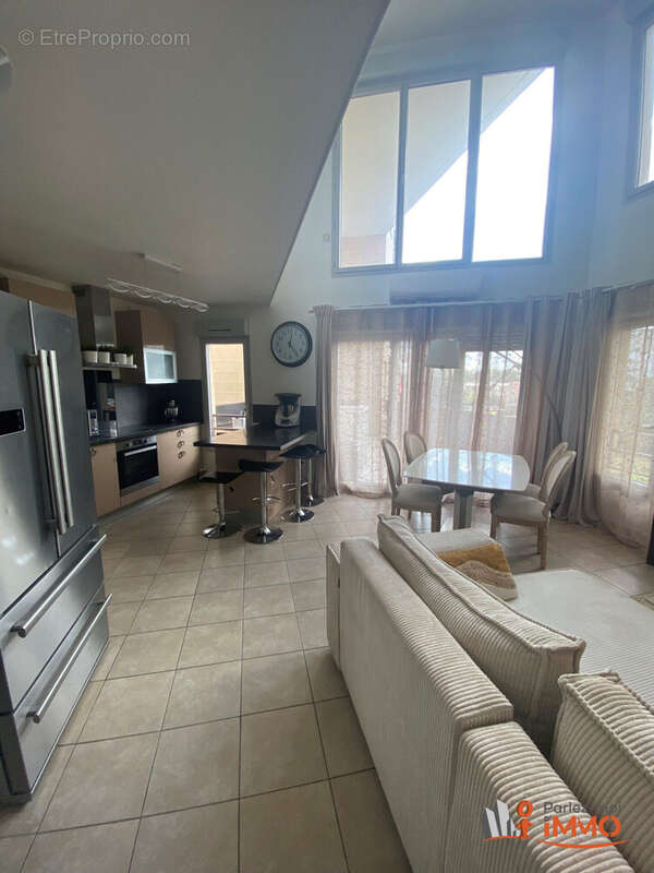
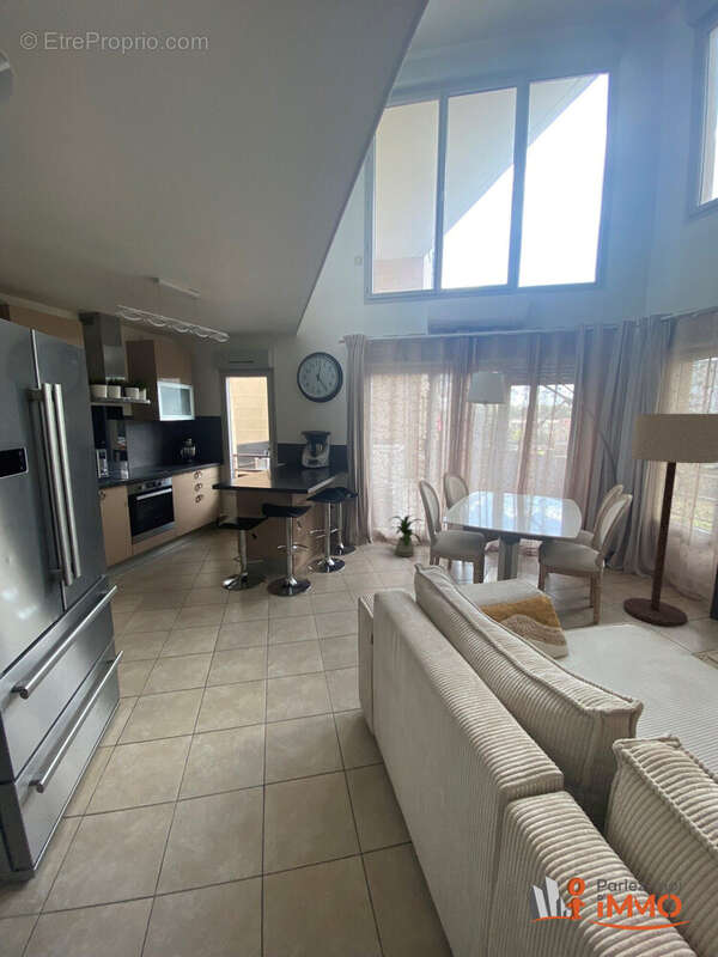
+ house plant [388,514,426,557]
+ floor lamp [622,413,718,628]
